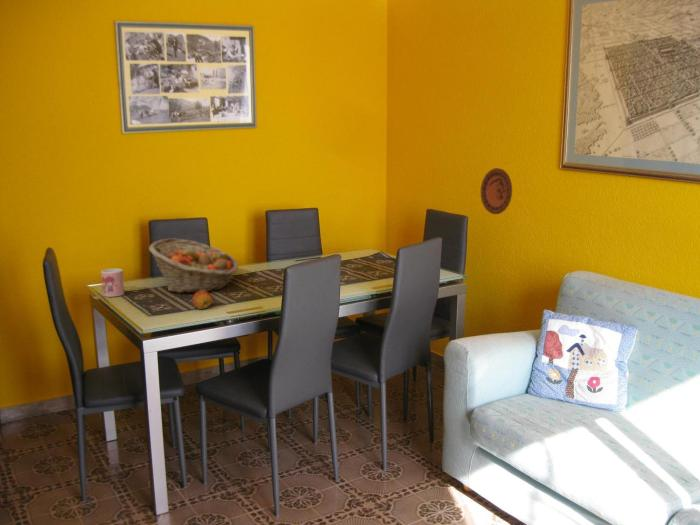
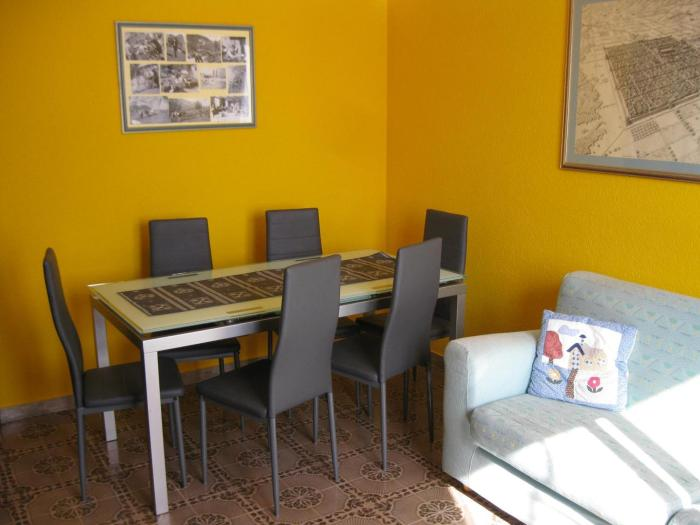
- fruit [192,291,214,310]
- fruit basket [148,237,239,294]
- decorative plate [480,167,513,215]
- mug [100,268,125,298]
